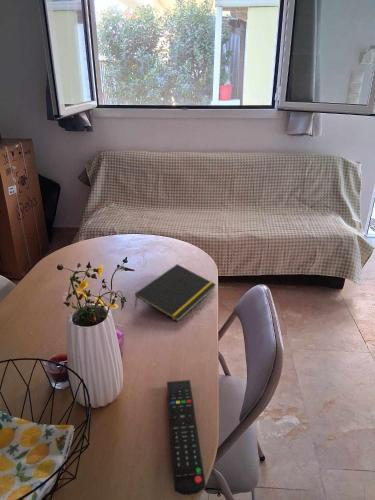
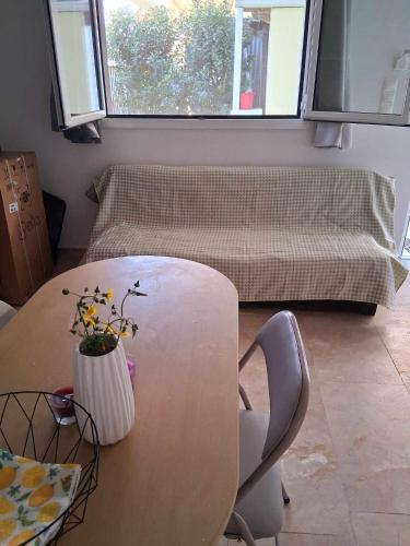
- notepad [134,263,217,323]
- remote control [166,379,206,496]
